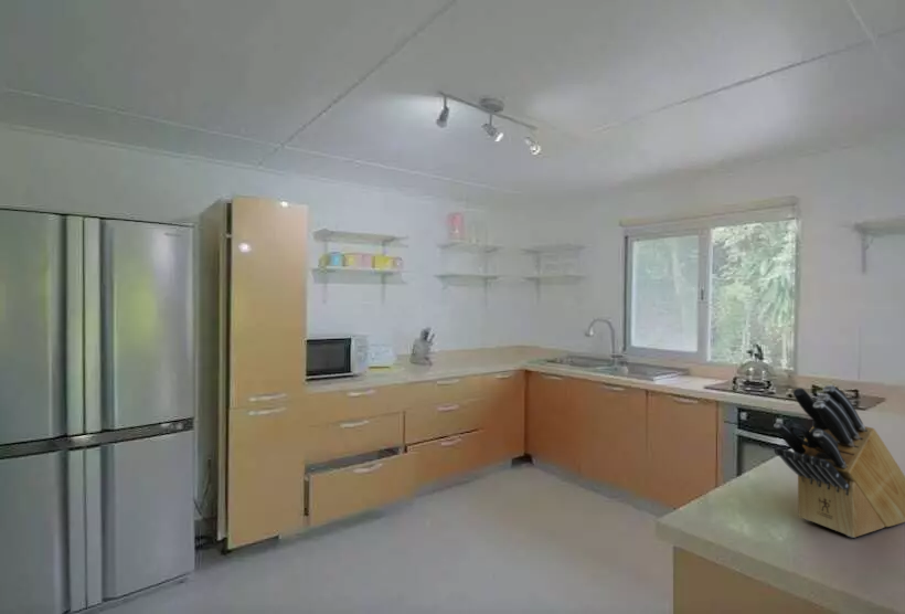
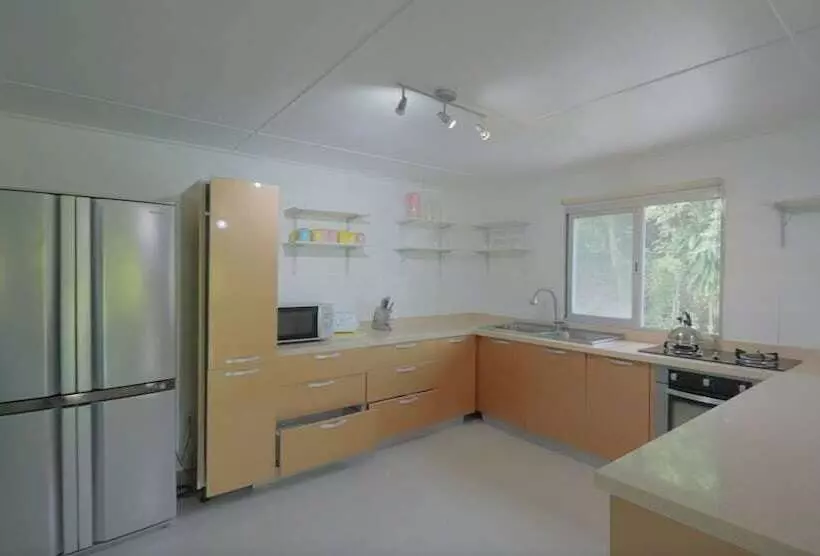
- knife block [773,383,905,539]
